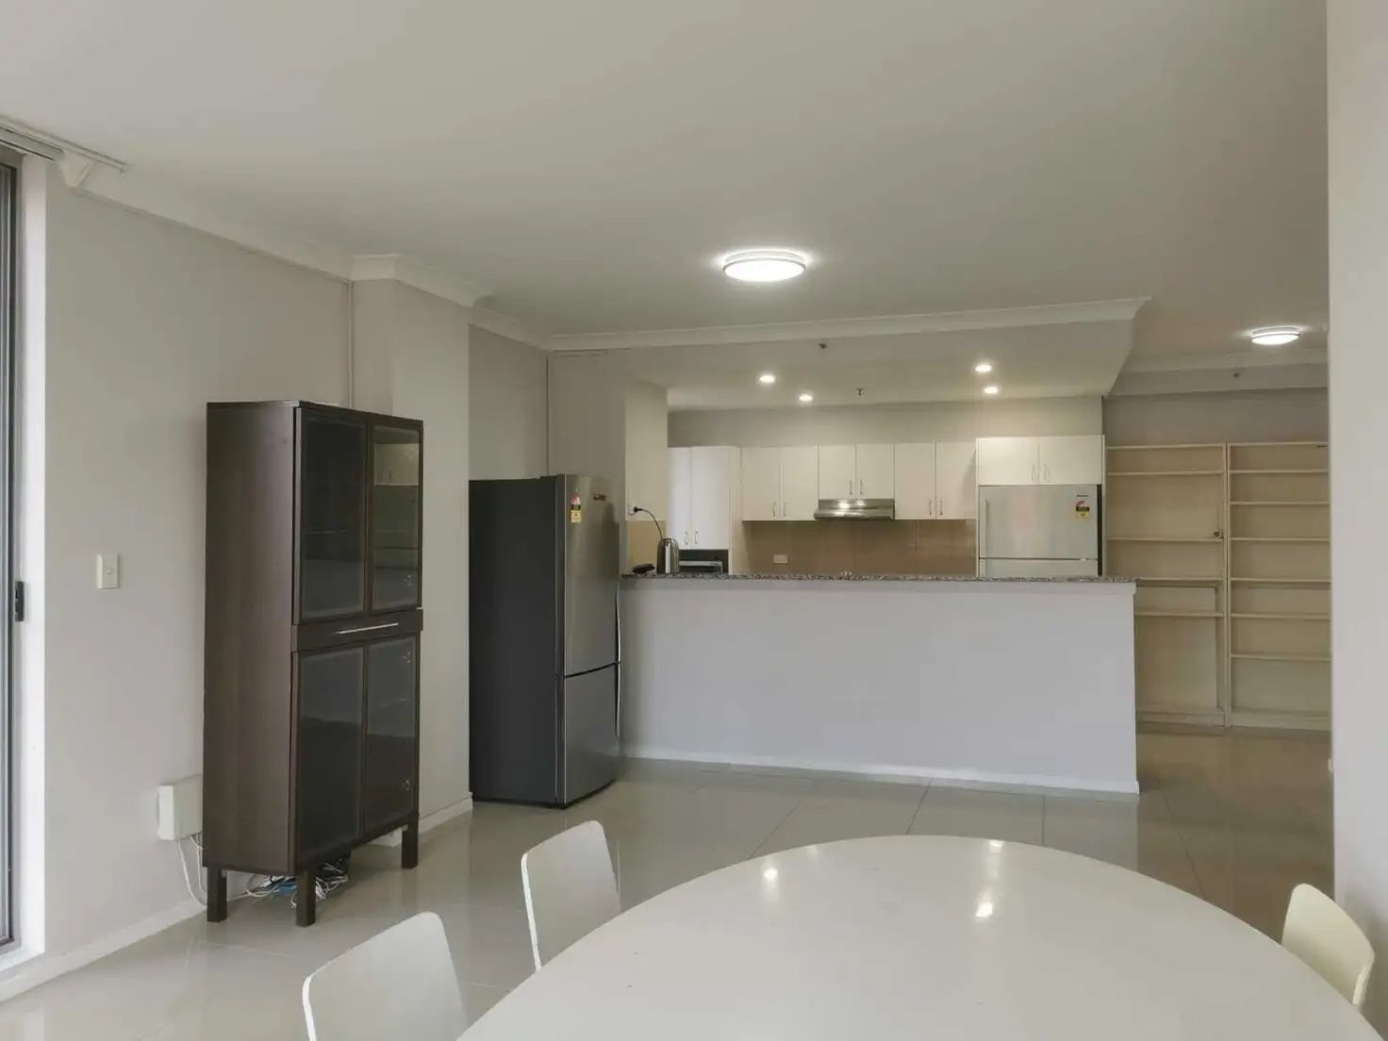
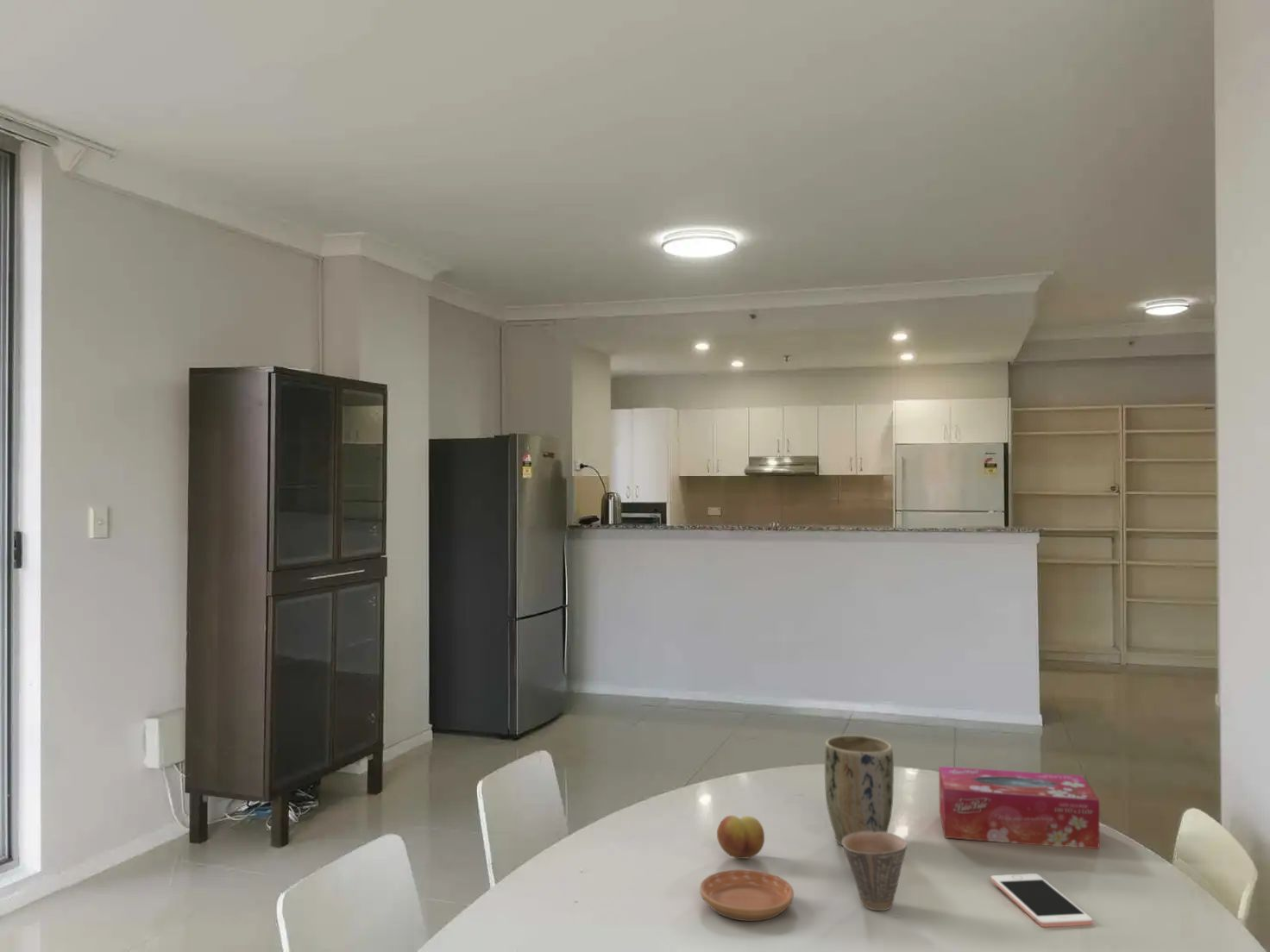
+ cell phone [990,873,1093,928]
+ fruit [716,815,765,860]
+ saucer [699,868,795,922]
+ plant pot [824,735,895,847]
+ cup [842,831,908,911]
+ tissue box [938,766,1100,849]
